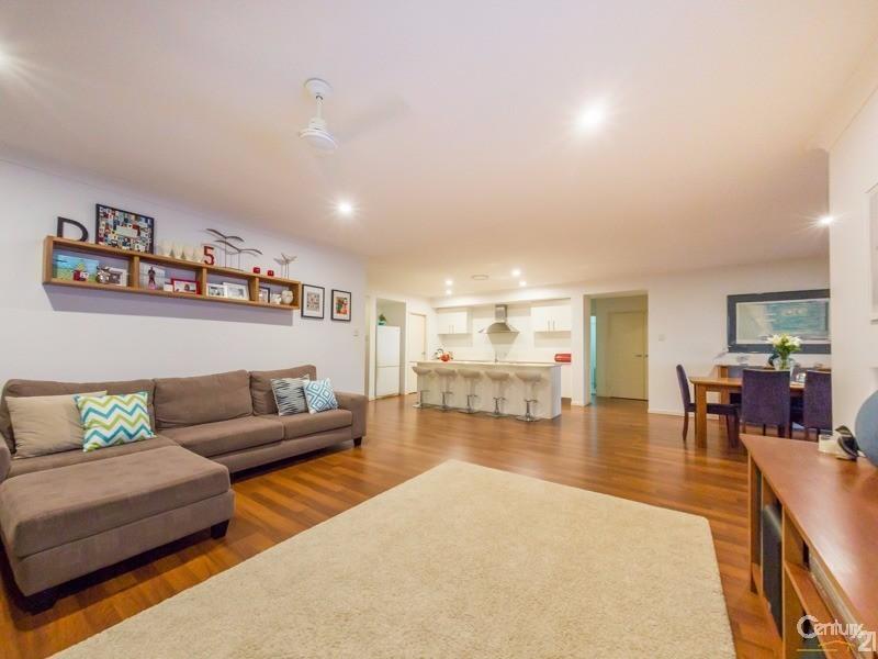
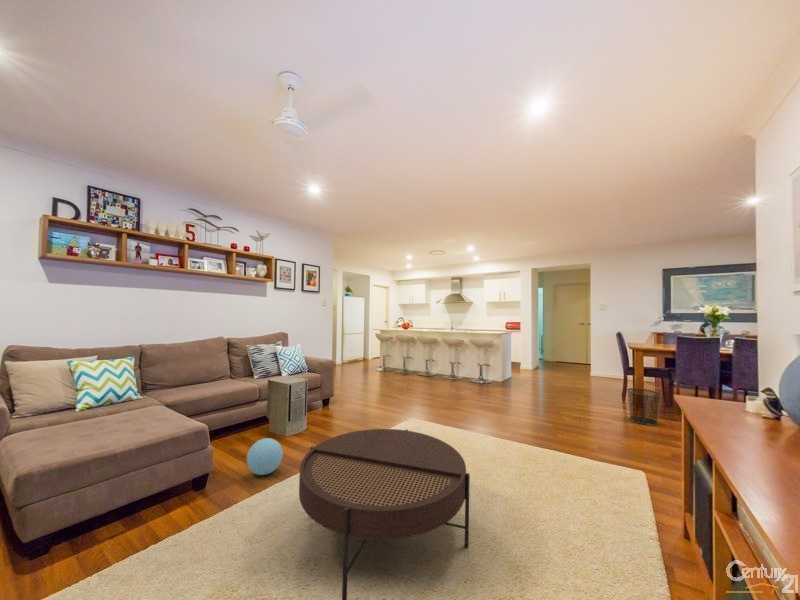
+ air purifier [266,375,309,438]
+ waste bin [626,387,662,426]
+ coffee table [298,428,471,600]
+ ball [246,437,284,476]
